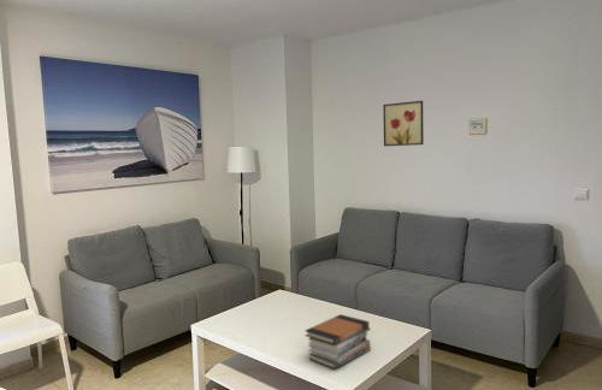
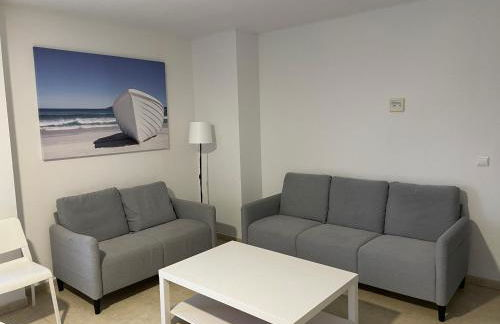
- book stack [303,313,372,370]
- wall art [382,100,425,147]
